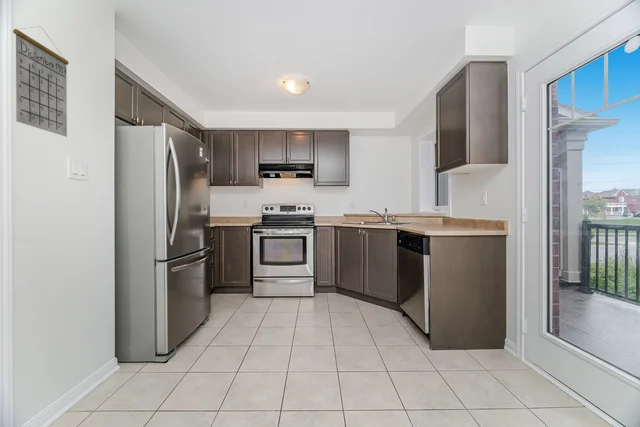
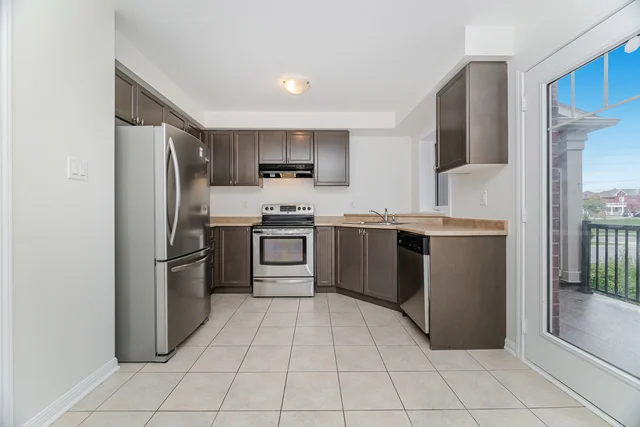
- calendar [12,25,70,138]
